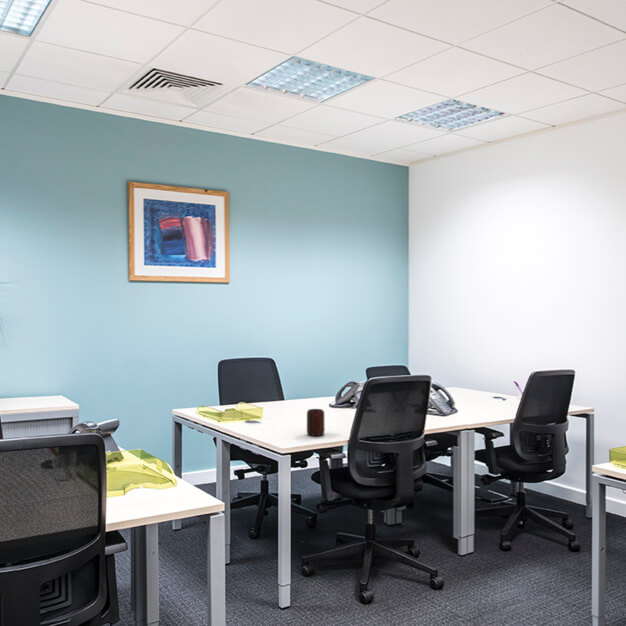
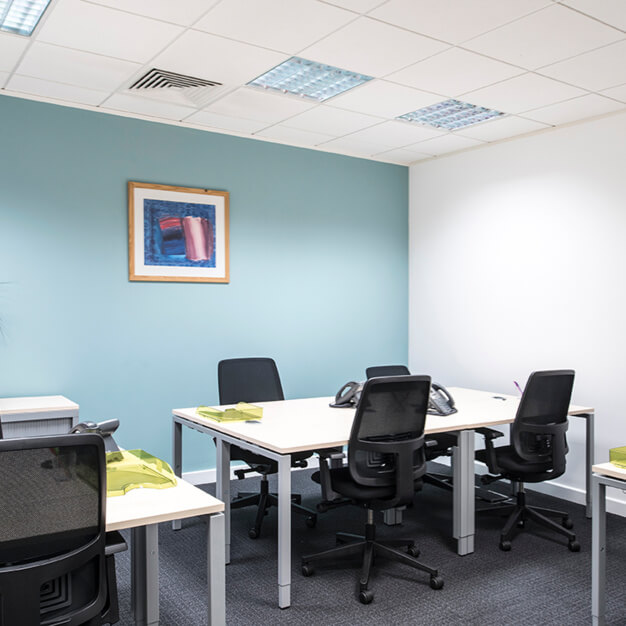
- mug [306,408,326,437]
